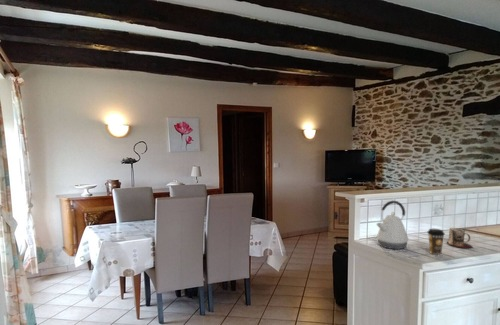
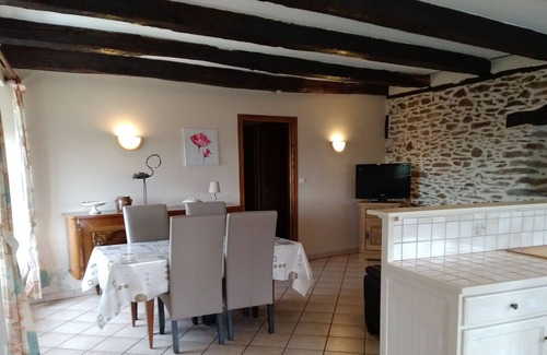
- kettle [375,200,409,250]
- mug [446,227,473,249]
- coffee cup [426,228,446,256]
